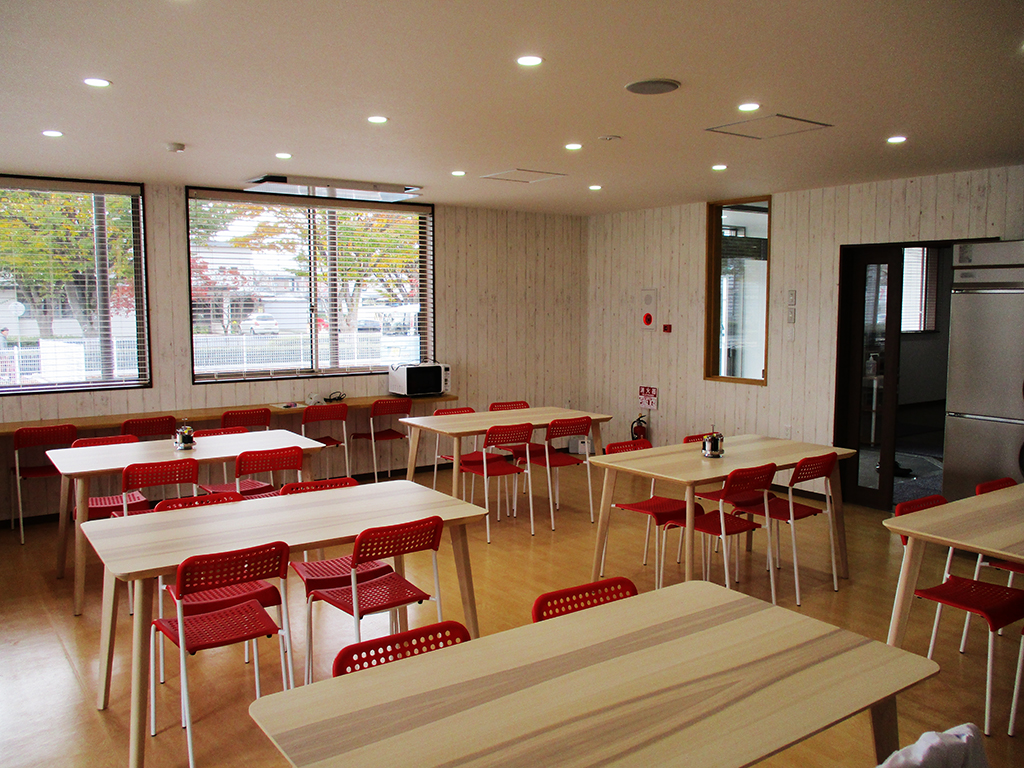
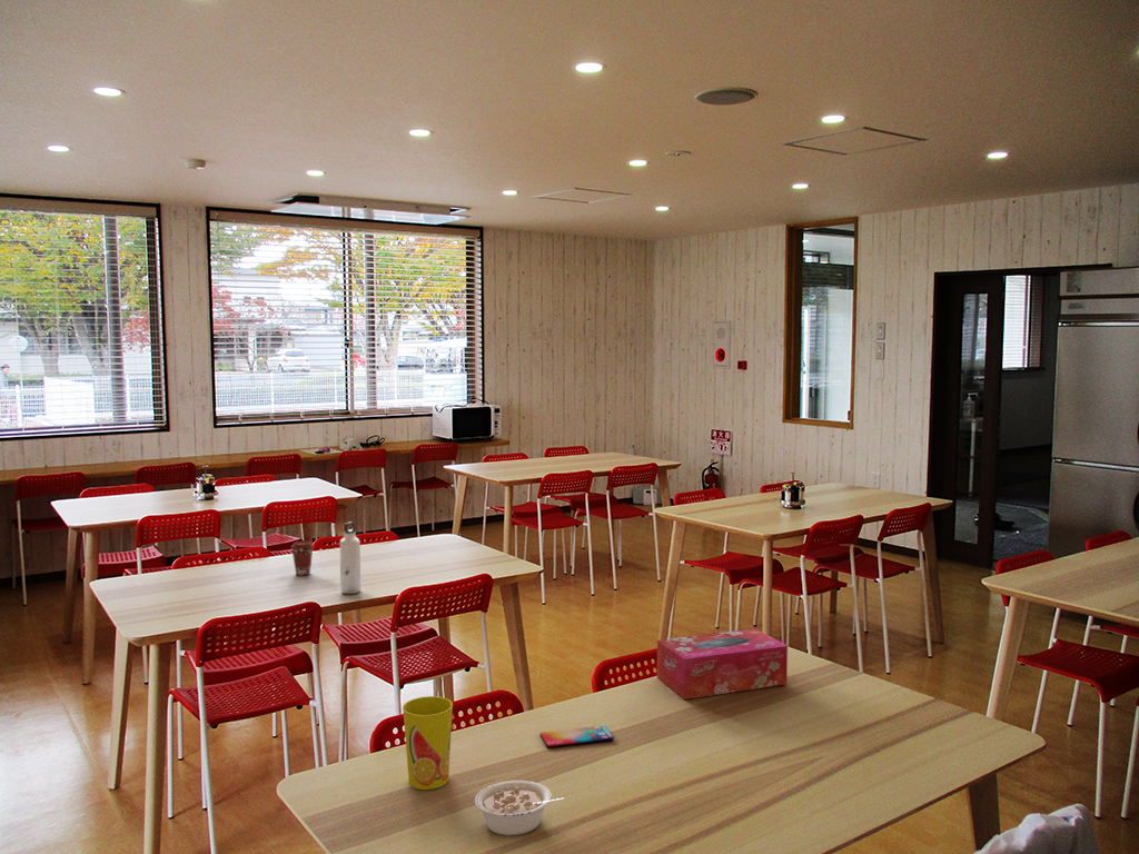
+ smartphone [539,724,615,748]
+ water bottle [339,522,361,595]
+ coffee cup [290,540,315,576]
+ tissue box [656,627,789,701]
+ cup [402,695,454,791]
+ legume [474,779,566,836]
